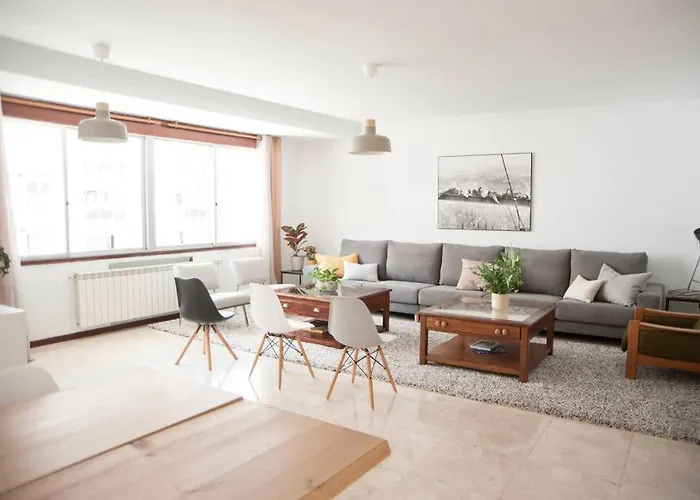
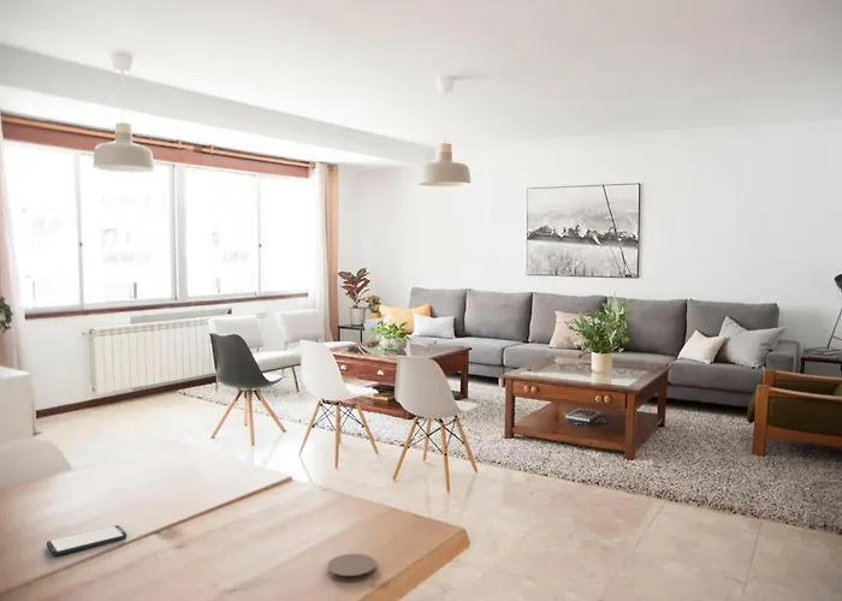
+ coaster [326,553,378,583]
+ smartphone [46,524,128,557]
